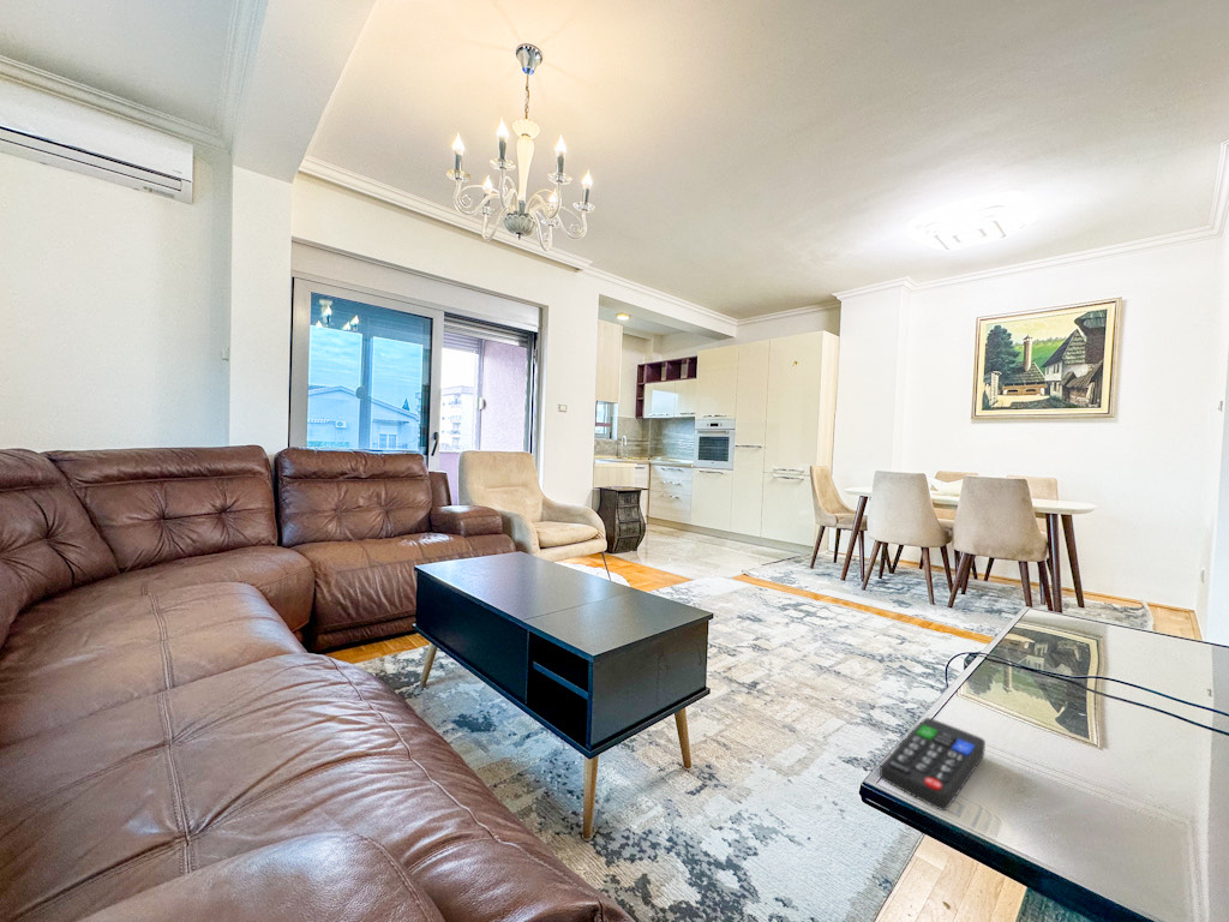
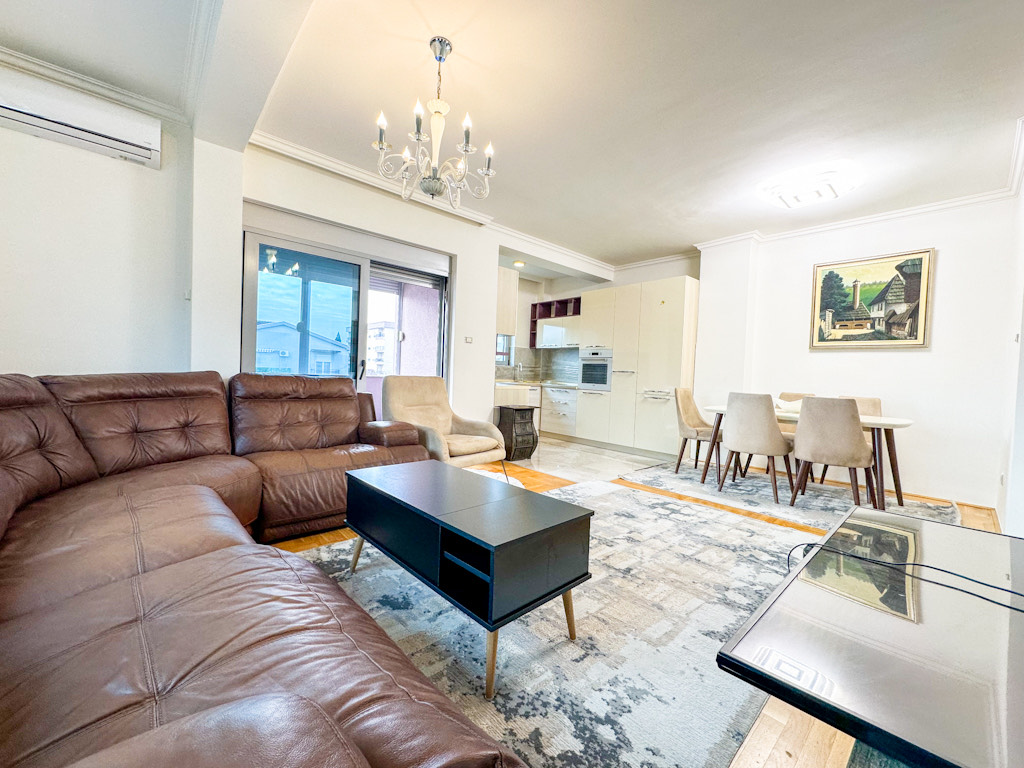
- remote control [879,717,987,812]
